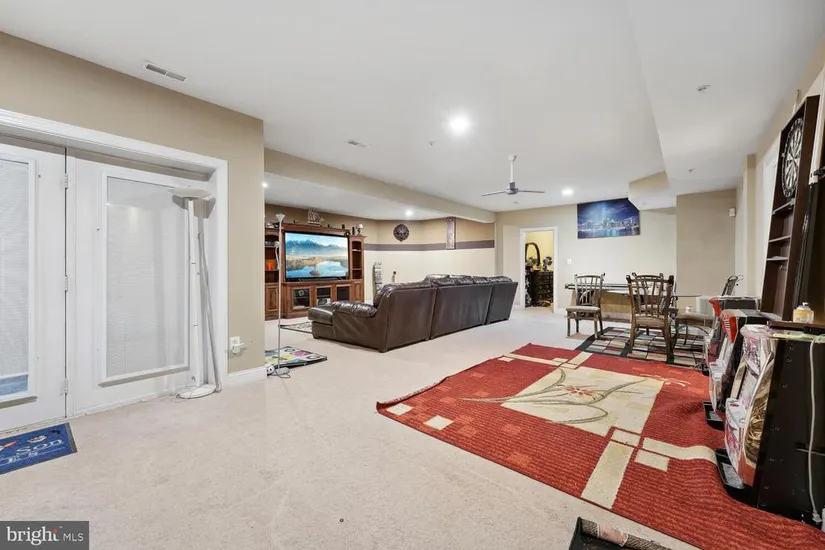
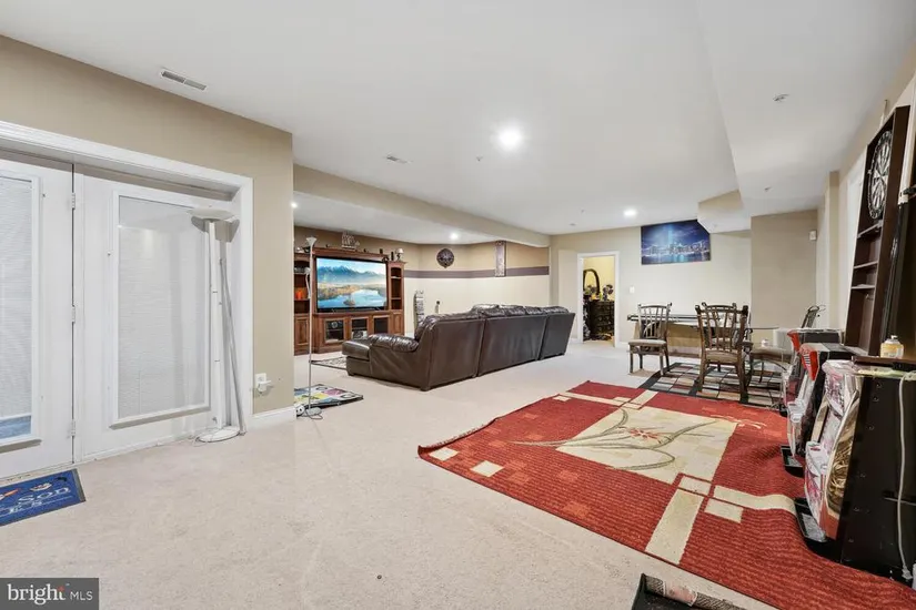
- ceiling fan [480,154,546,197]
